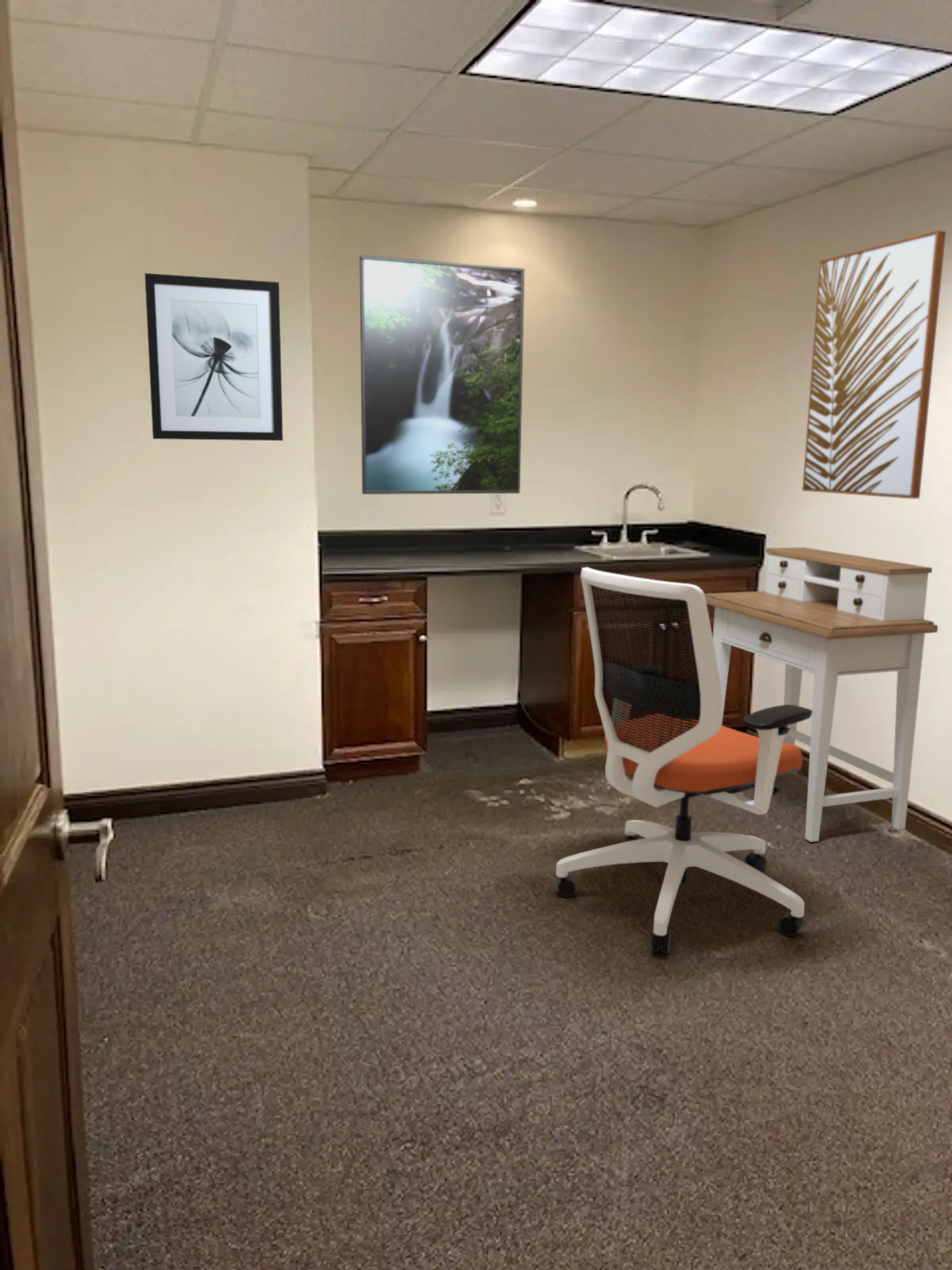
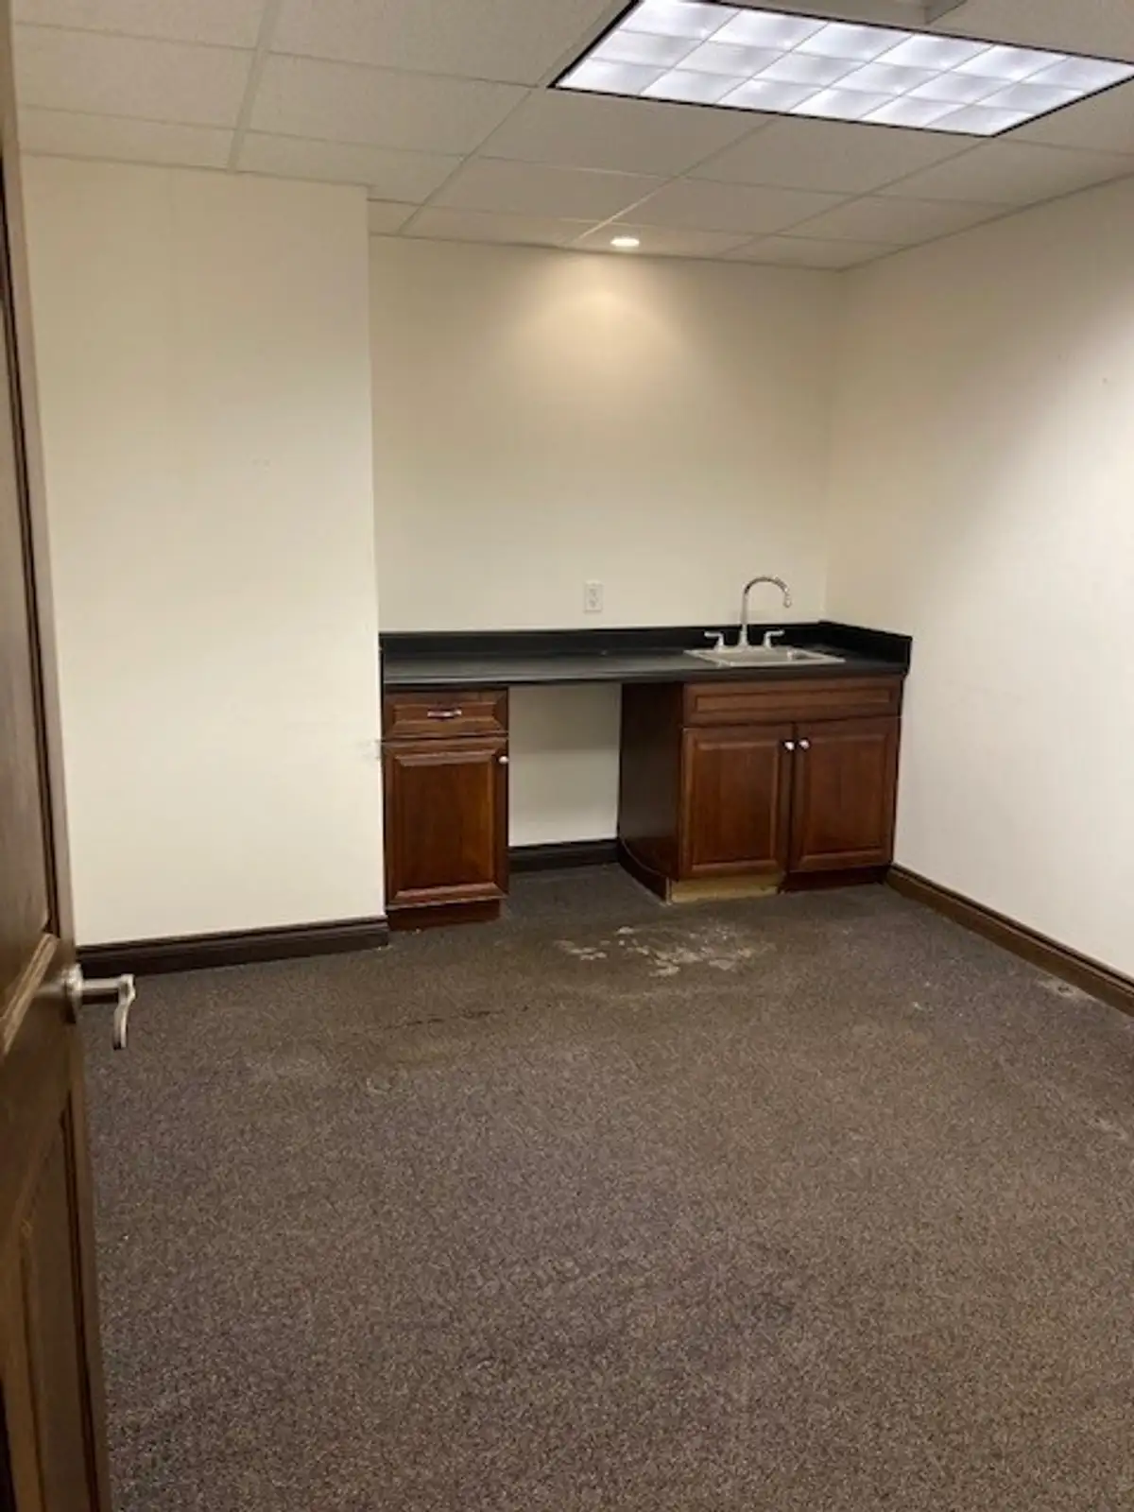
- office chair [555,567,812,954]
- desk [704,546,939,843]
- wall art [144,272,284,441]
- wall art [801,229,946,499]
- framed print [359,255,525,495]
